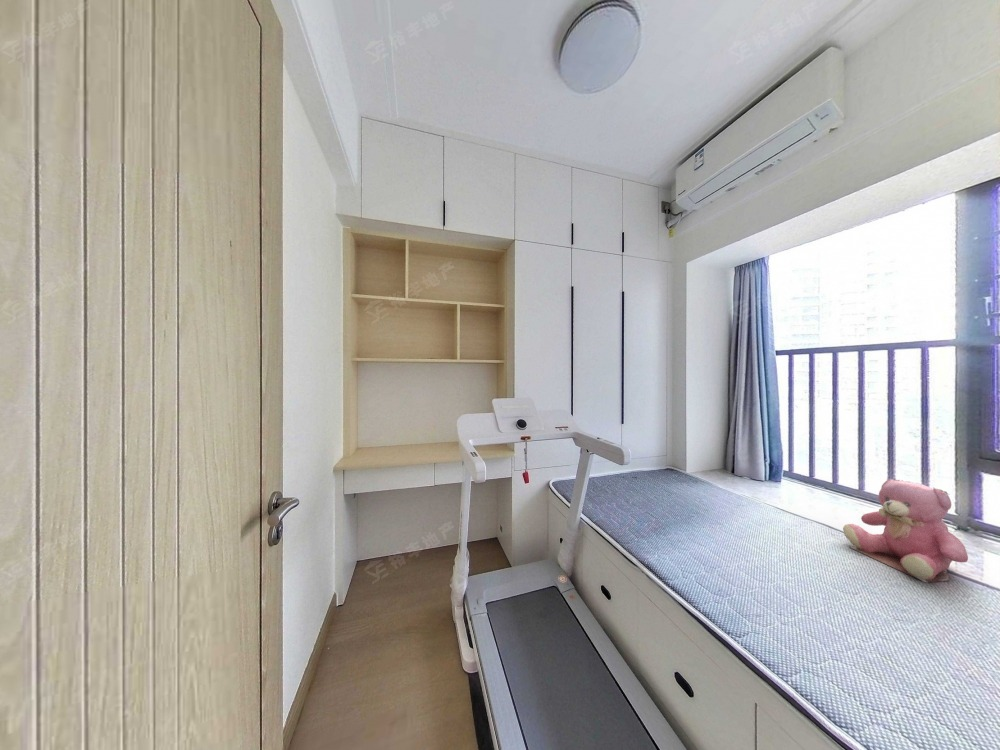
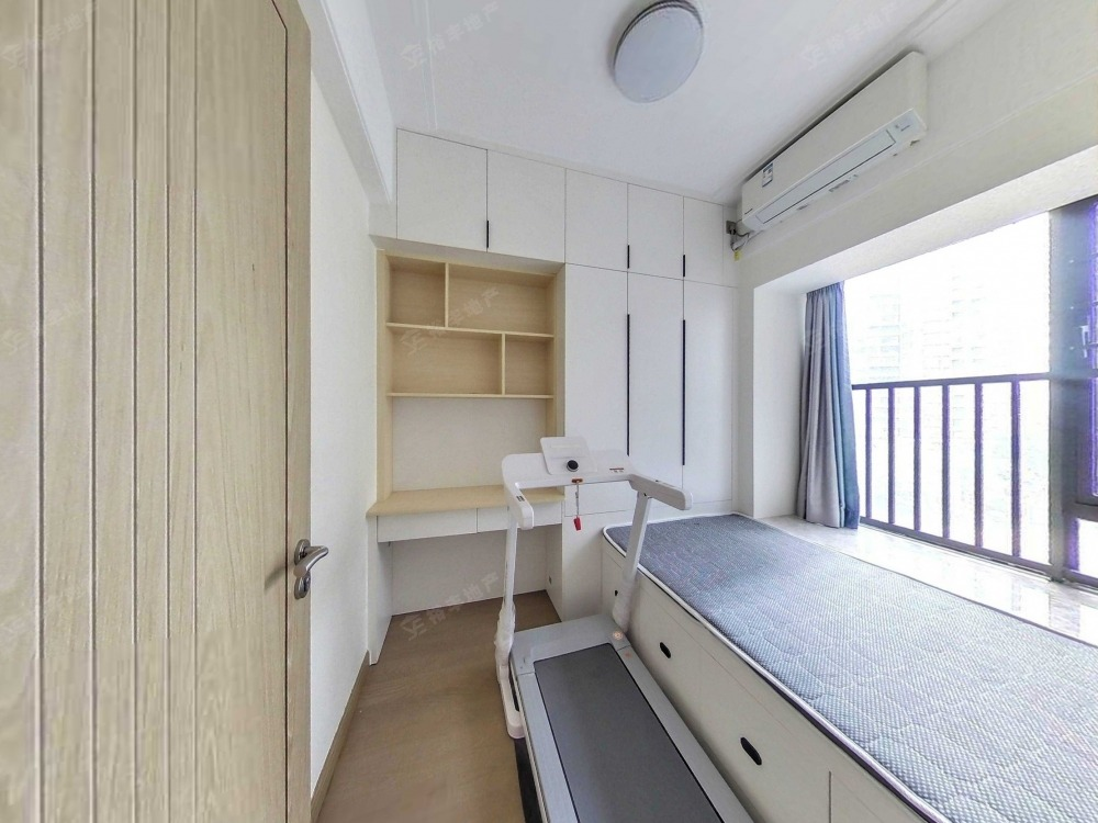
- teddy bear [842,478,969,583]
